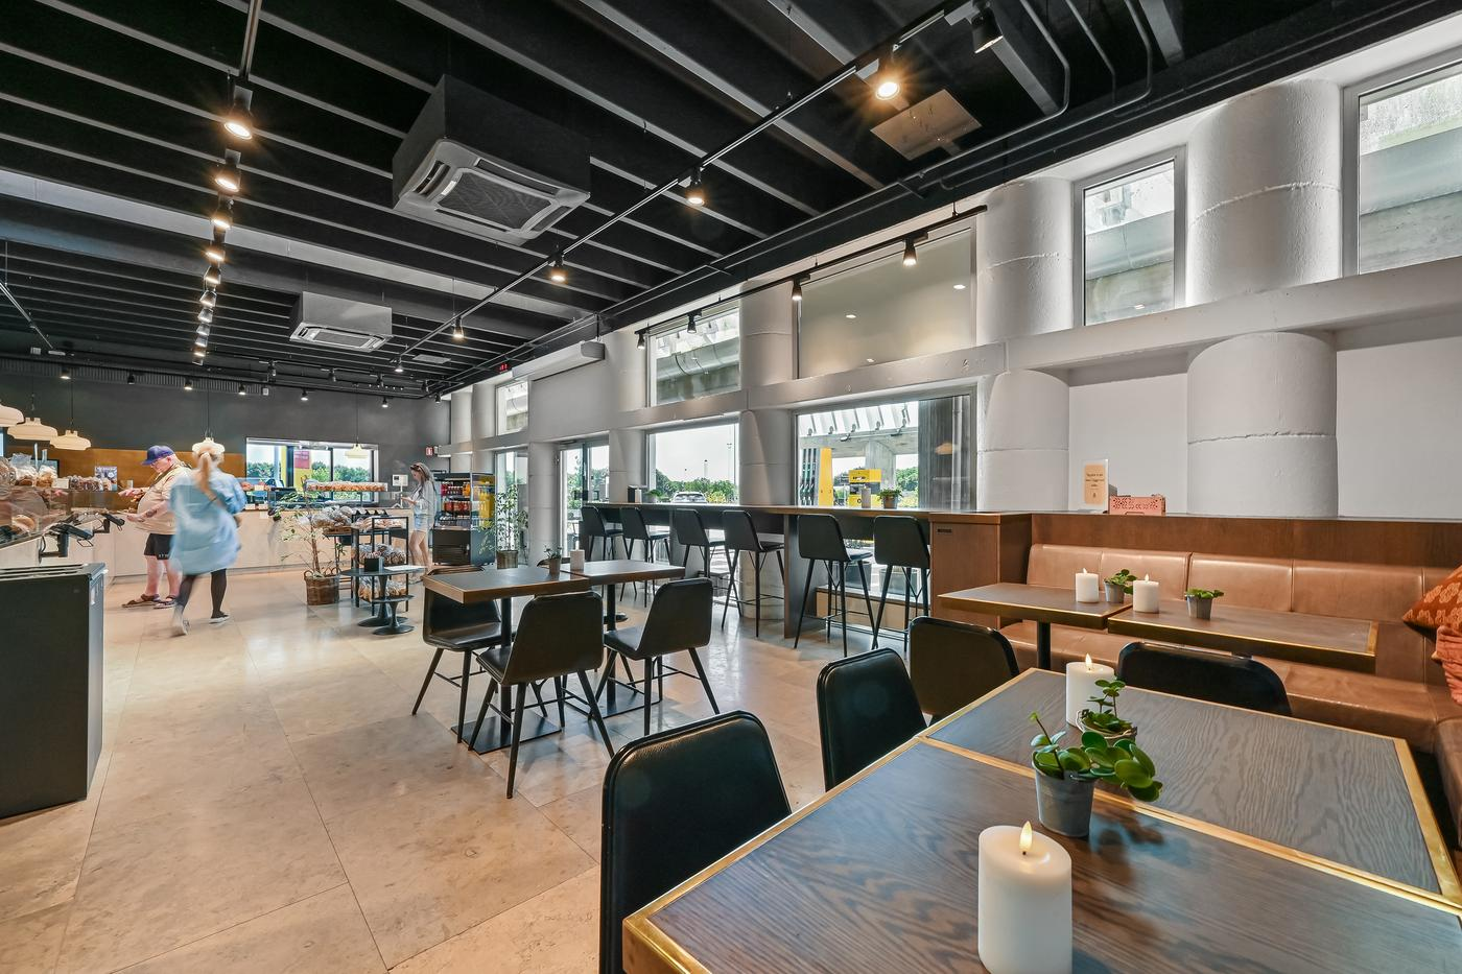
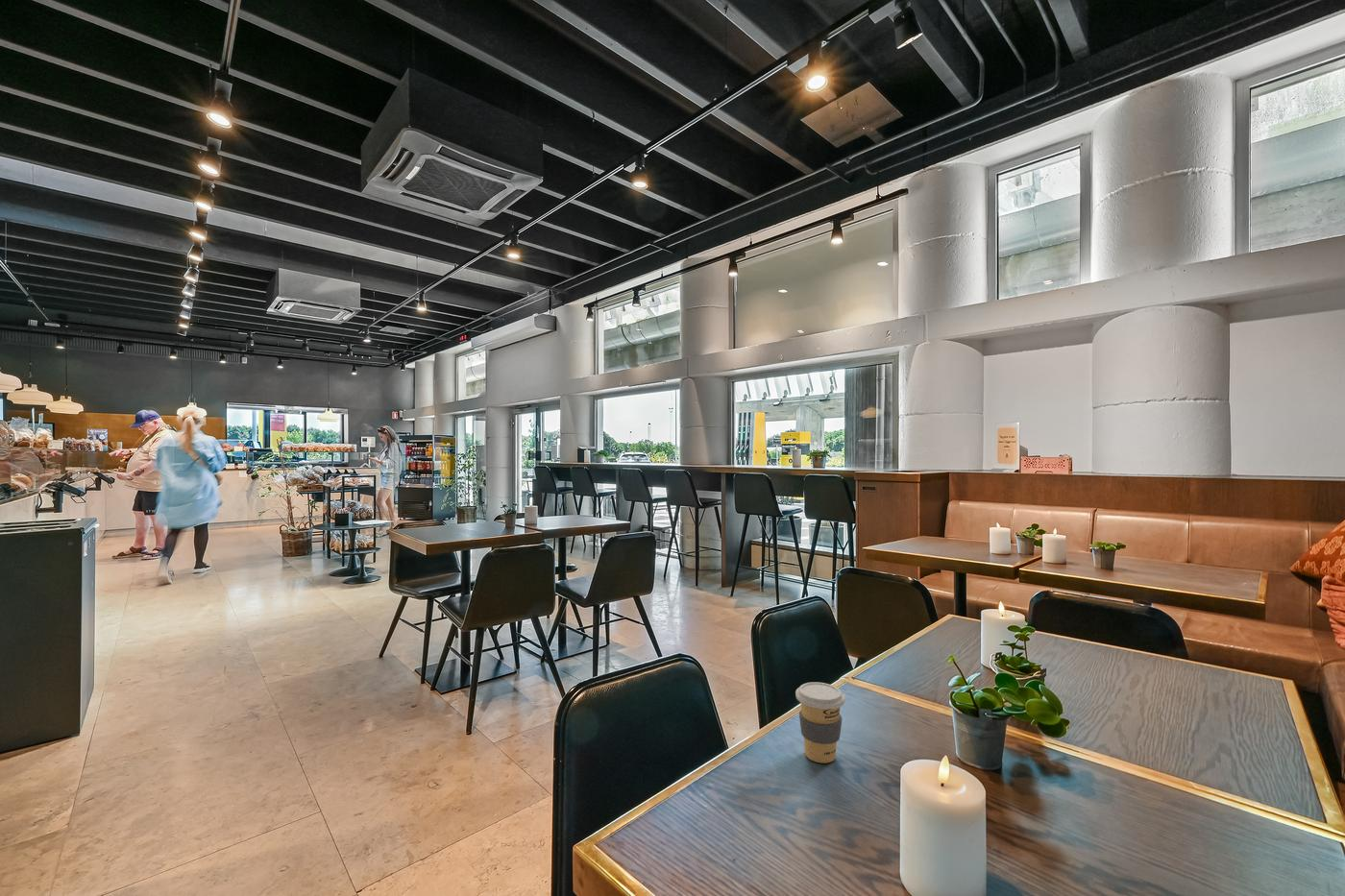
+ coffee cup [795,681,846,764]
